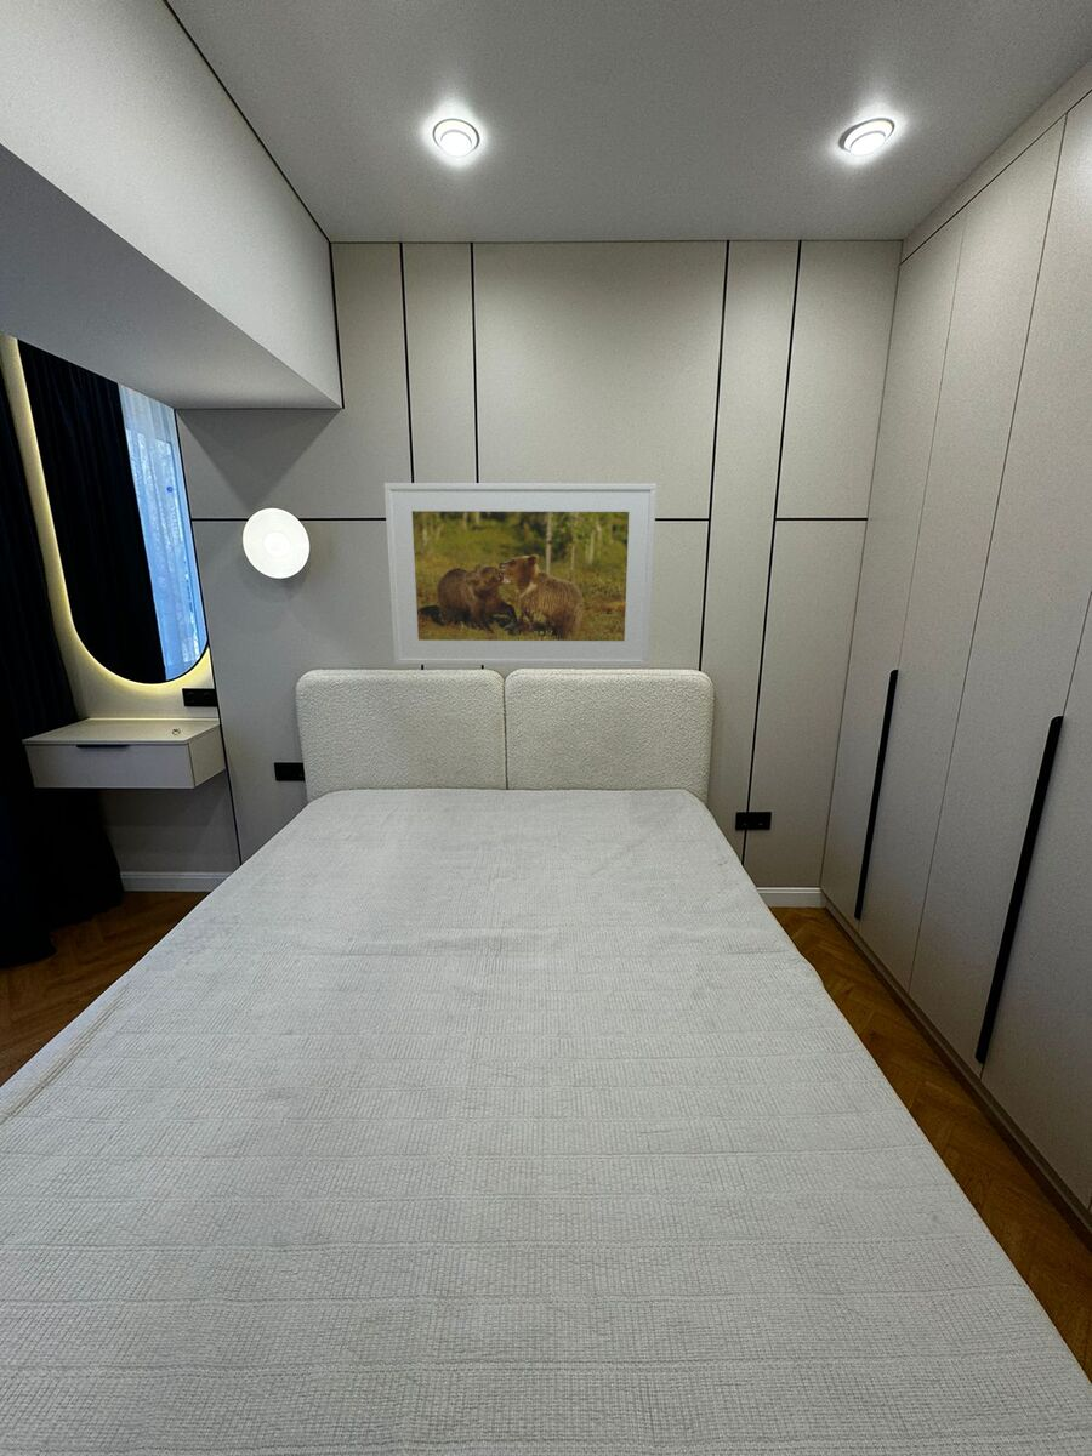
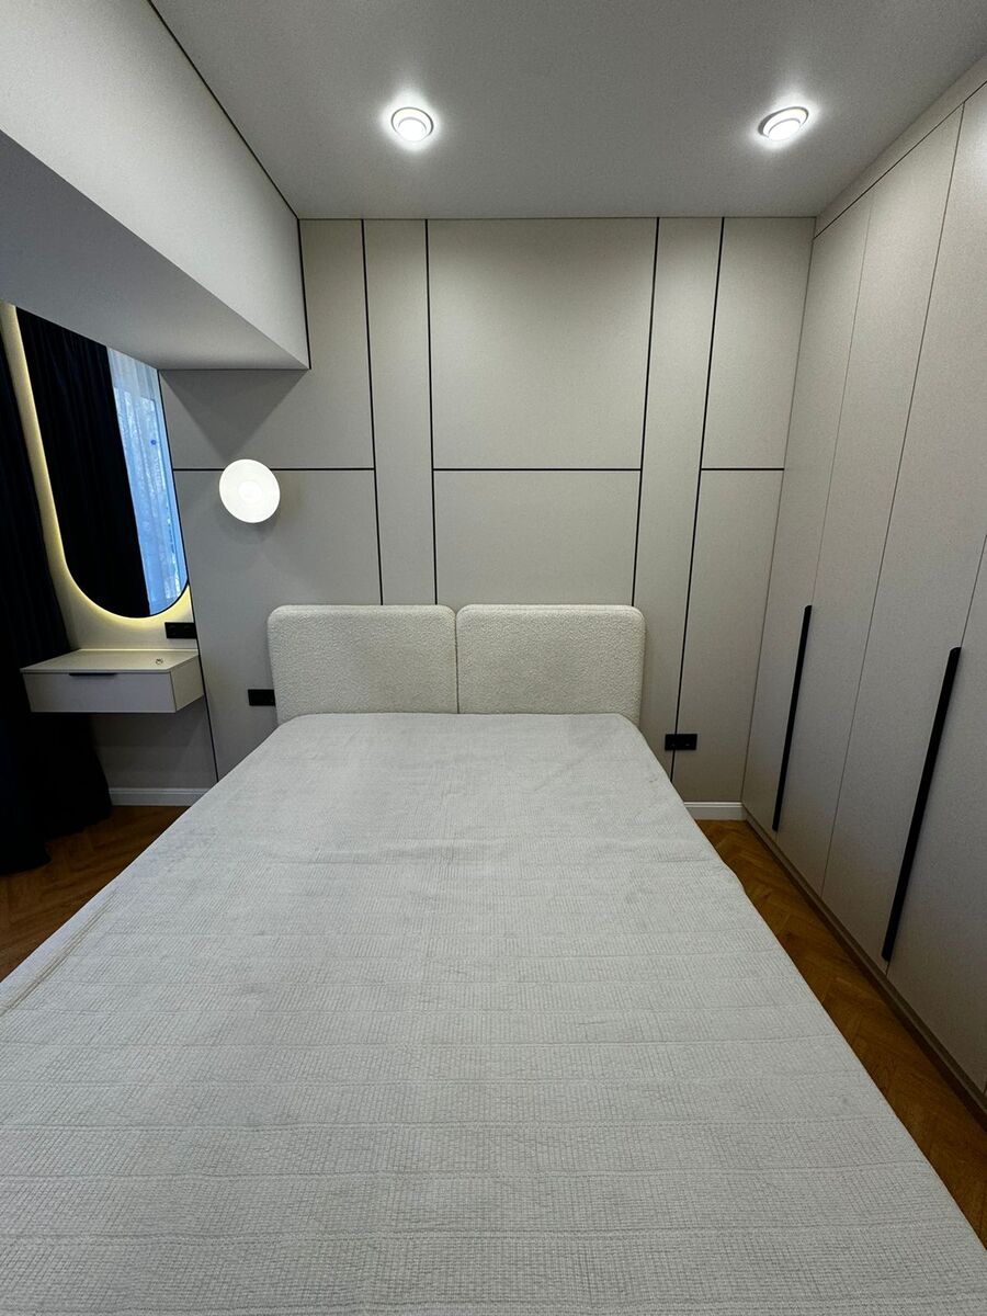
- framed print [383,482,658,667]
